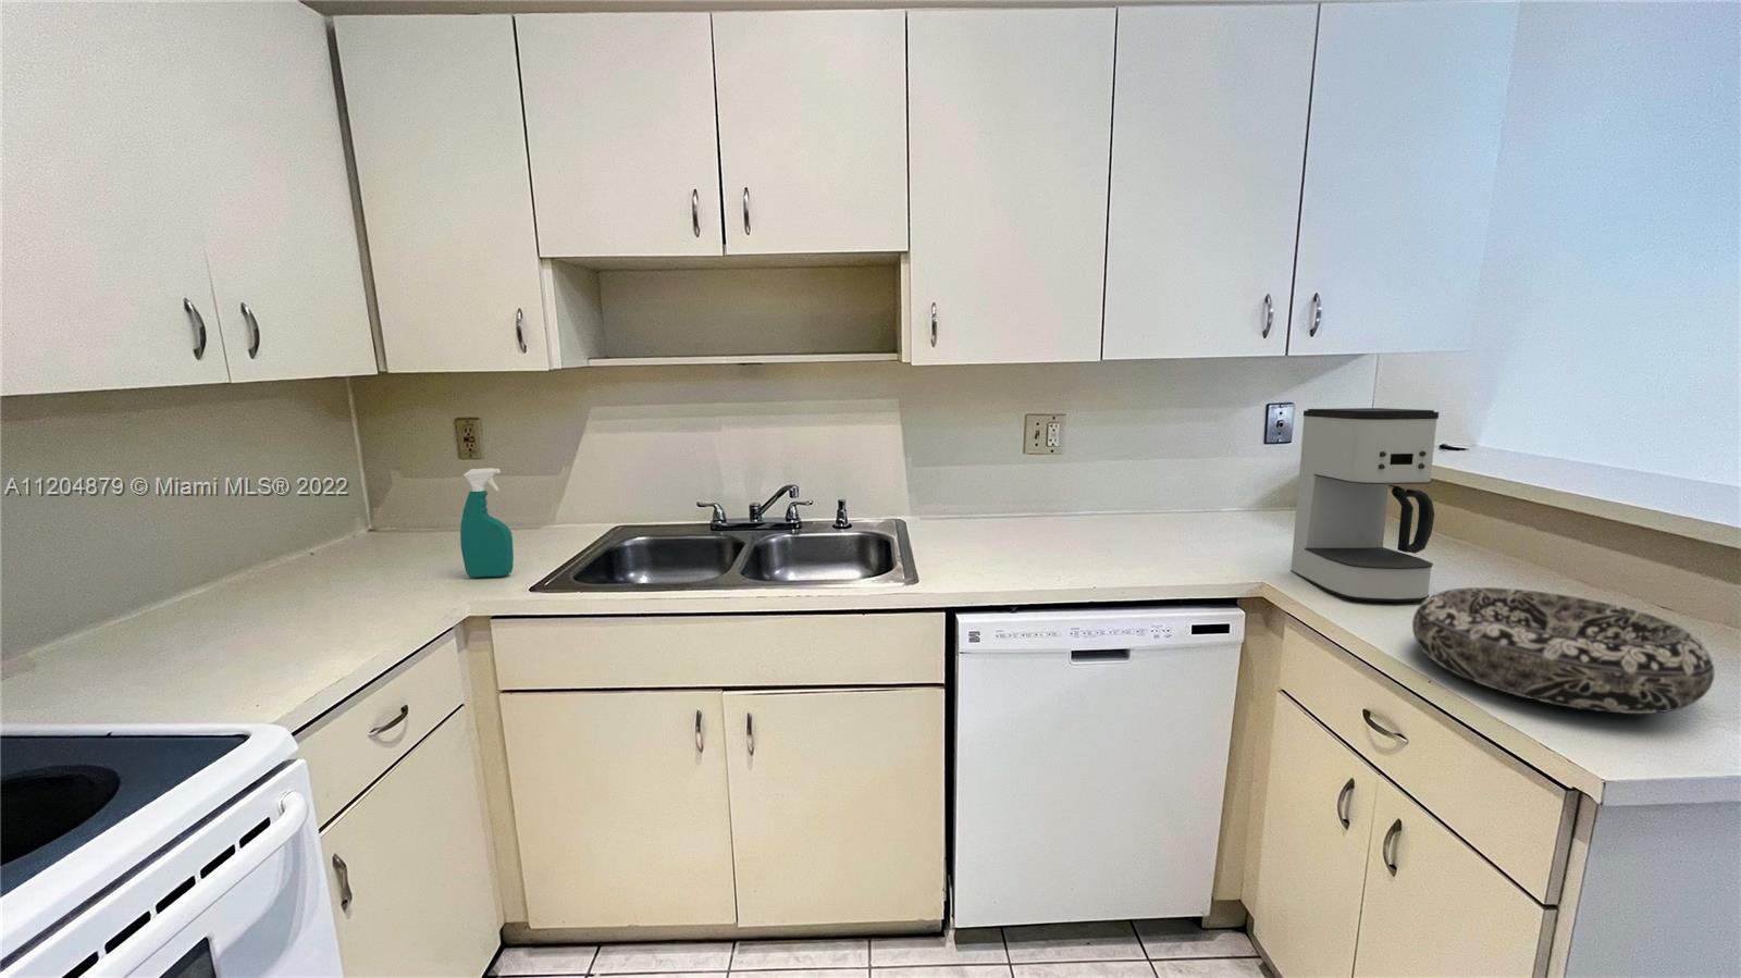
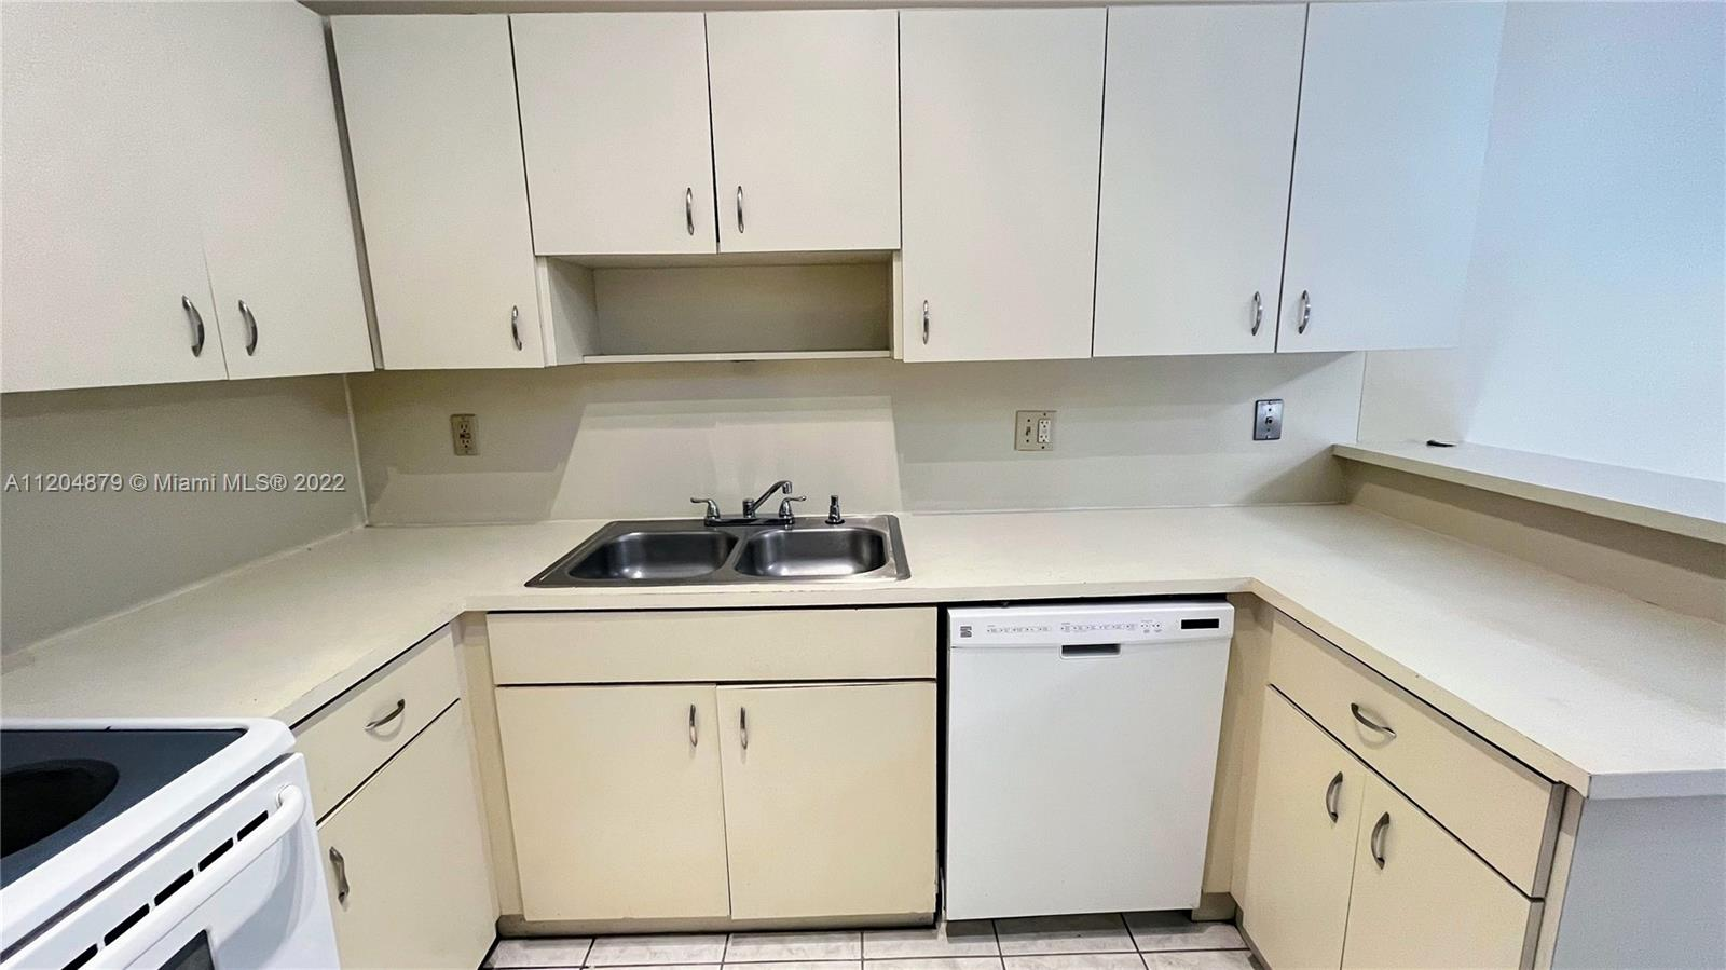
- decorative bowl [1411,586,1715,715]
- coffee maker [1289,407,1440,603]
- spray bottle [459,466,514,579]
